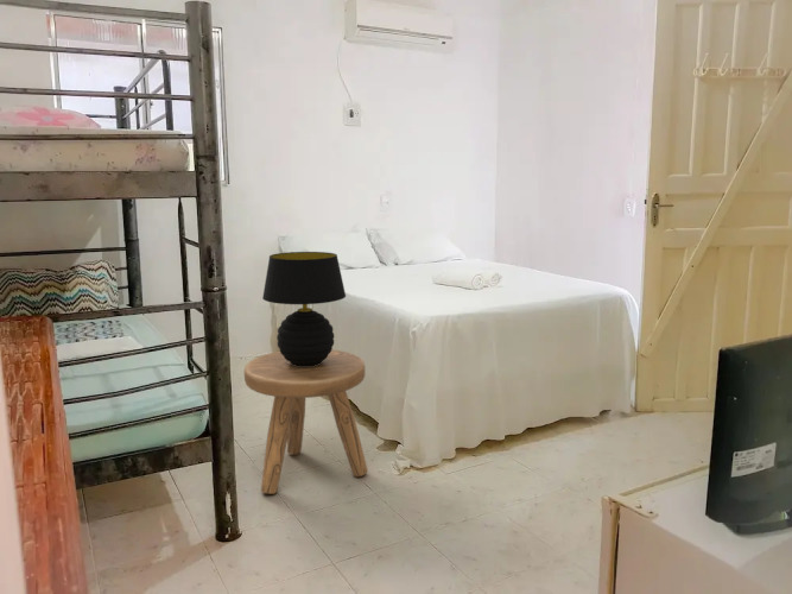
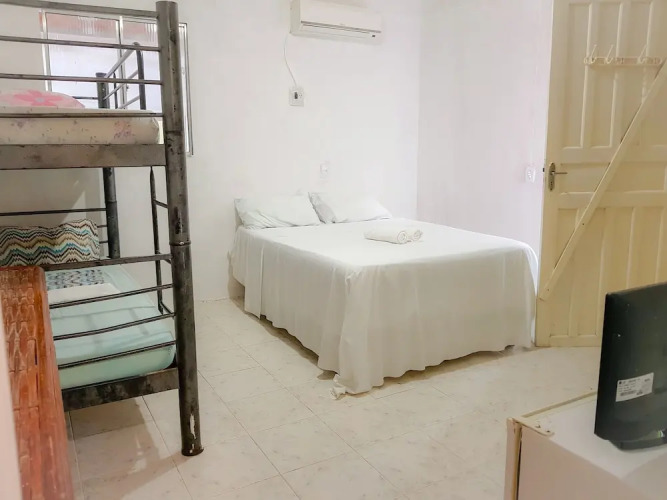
- table lamp [261,251,347,366]
- stool [243,348,369,495]
